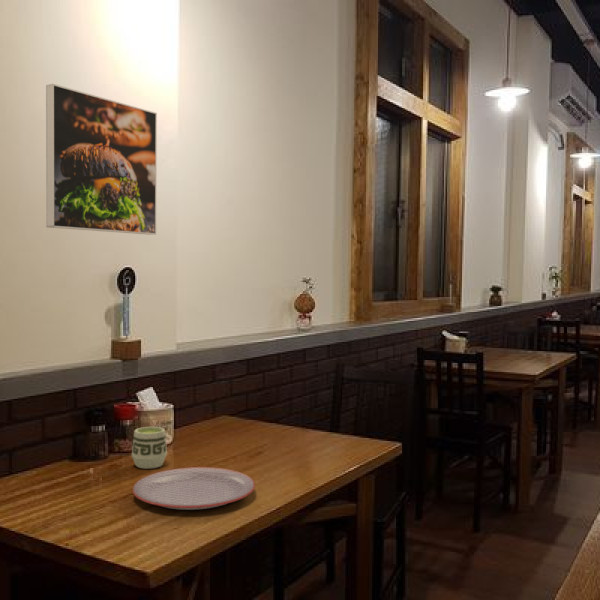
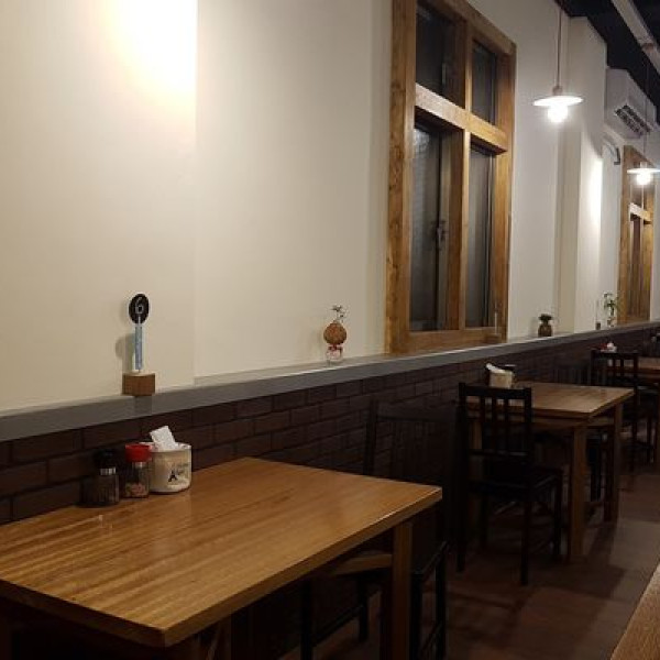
- plate [131,466,256,511]
- cup [131,426,168,470]
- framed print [45,83,158,236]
